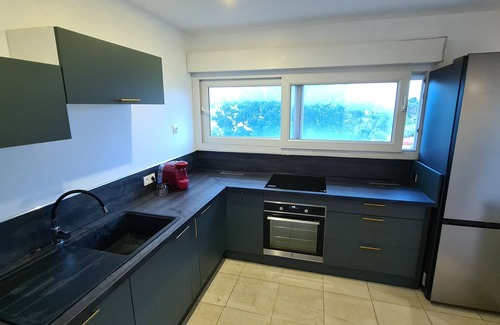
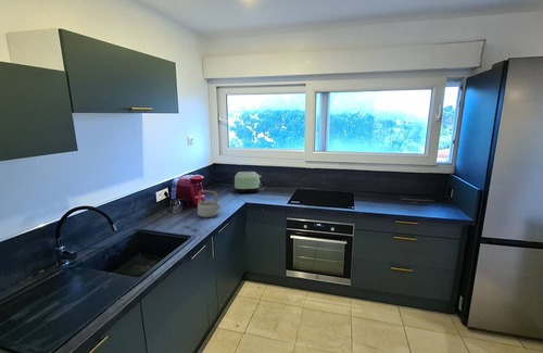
+ toaster [233,171,263,194]
+ teapot [197,189,223,219]
